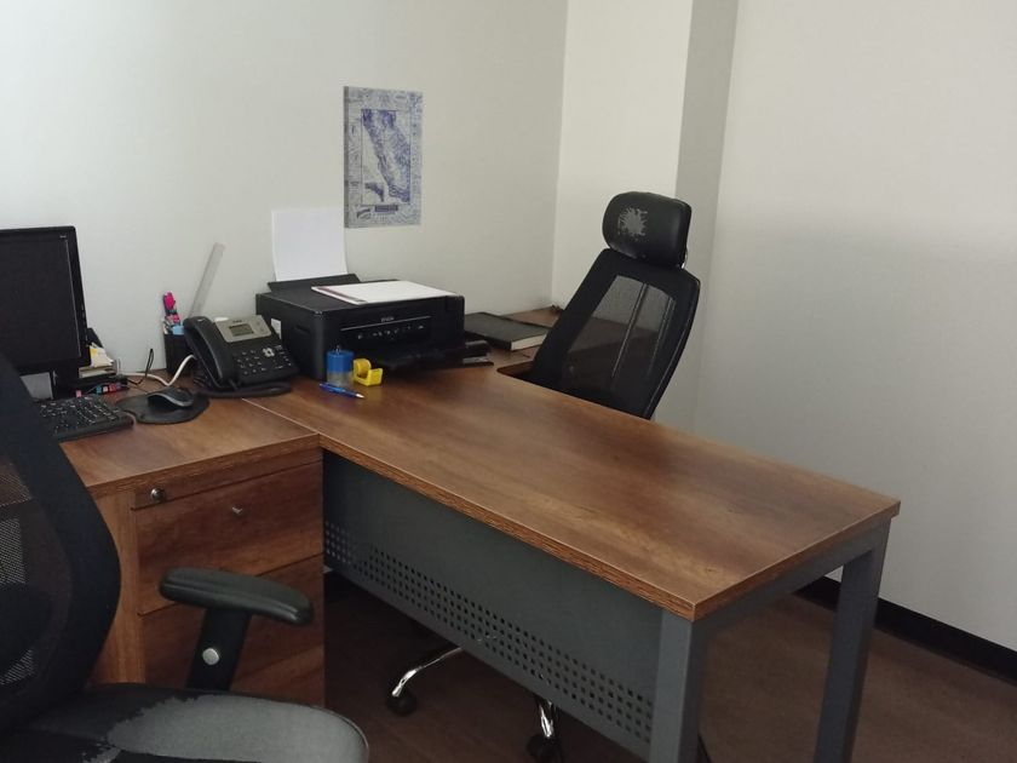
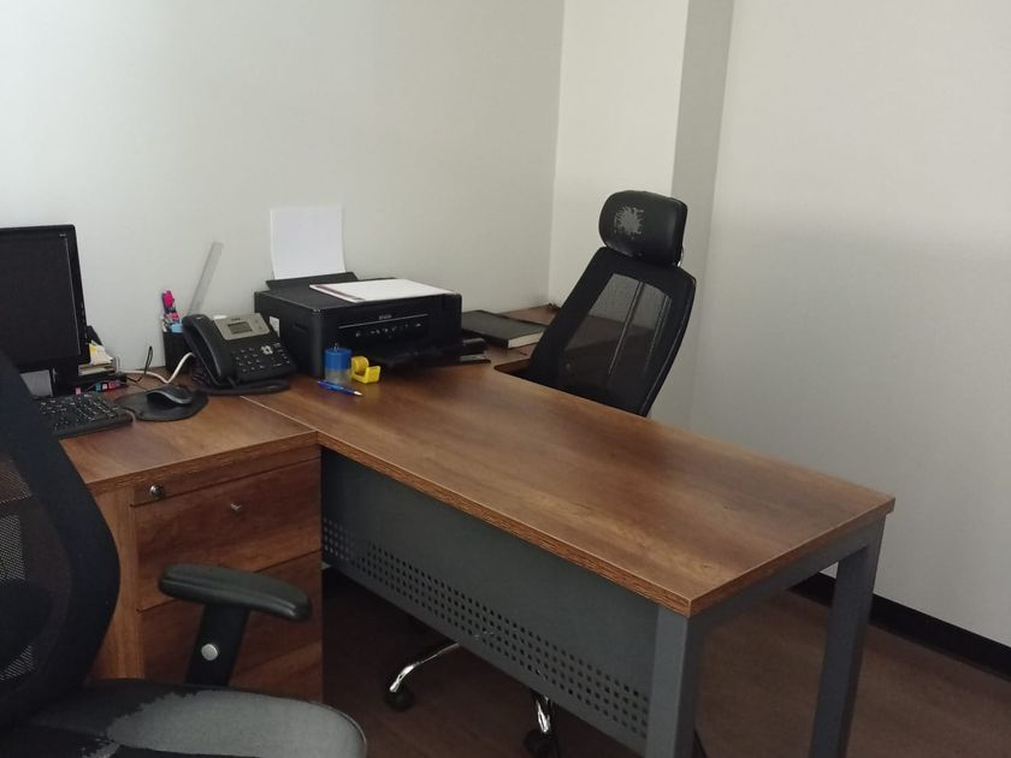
- wall art [343,85,425,230]
